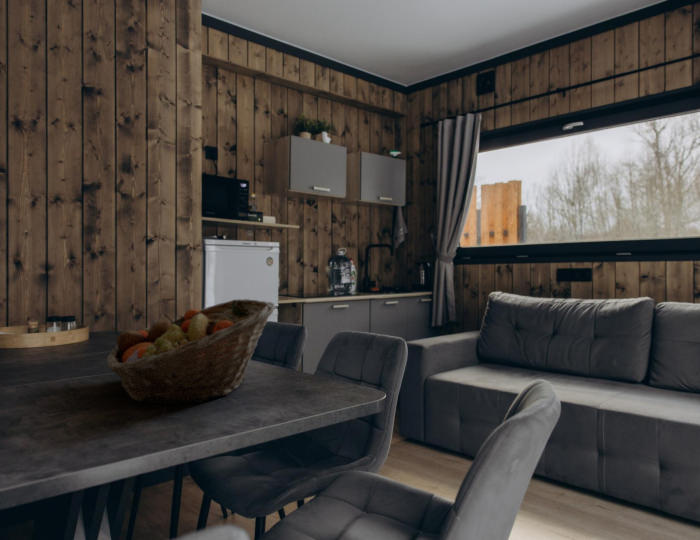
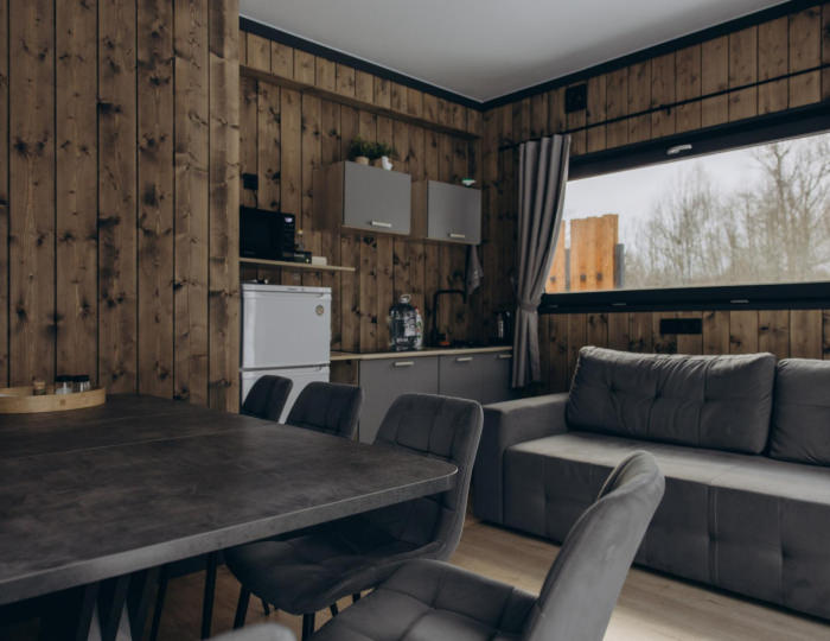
- fruit basket [106,298,276,405]
